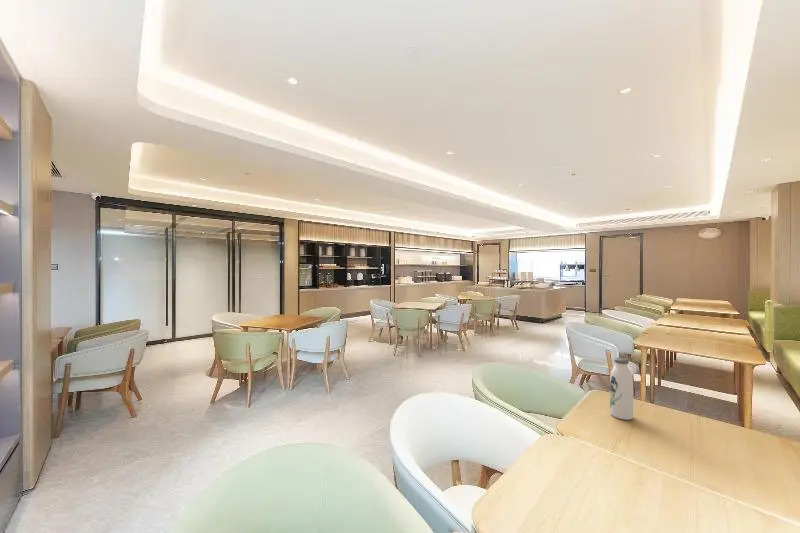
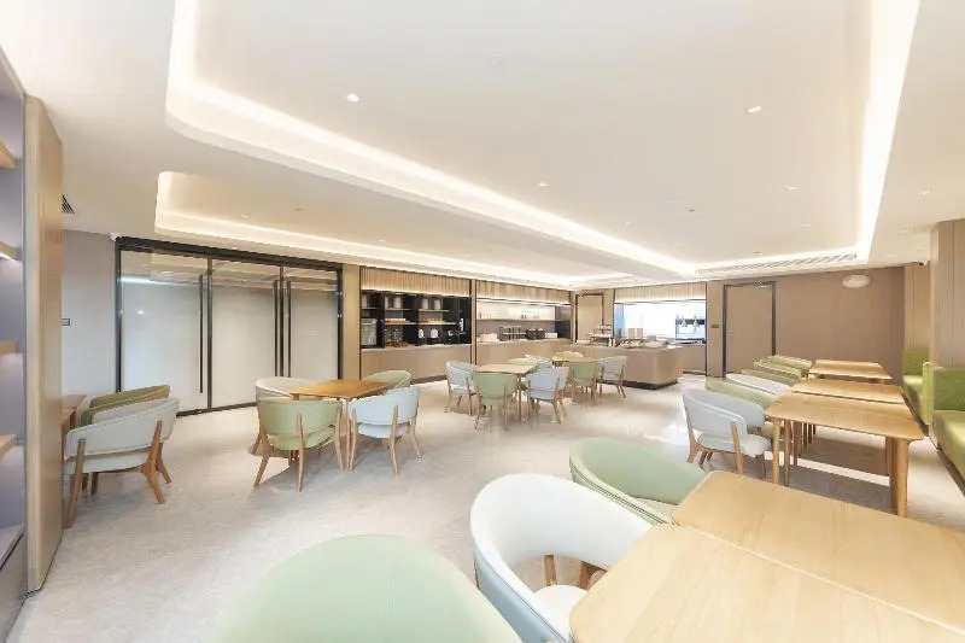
- water bottle [609,357,634,421]
